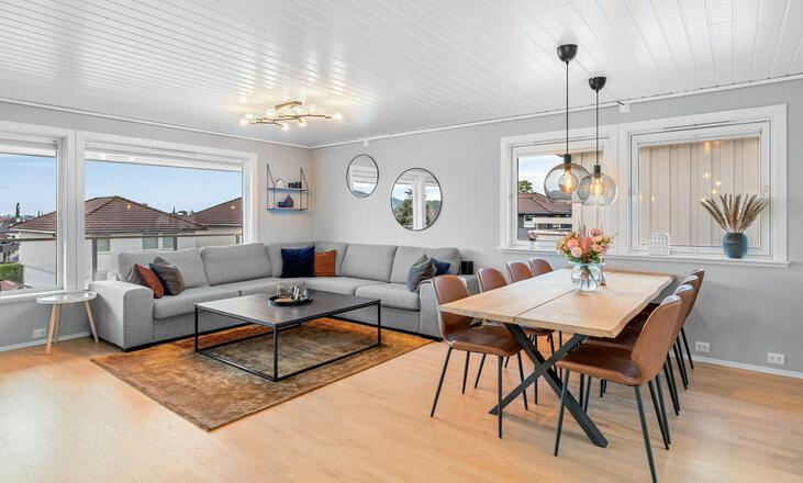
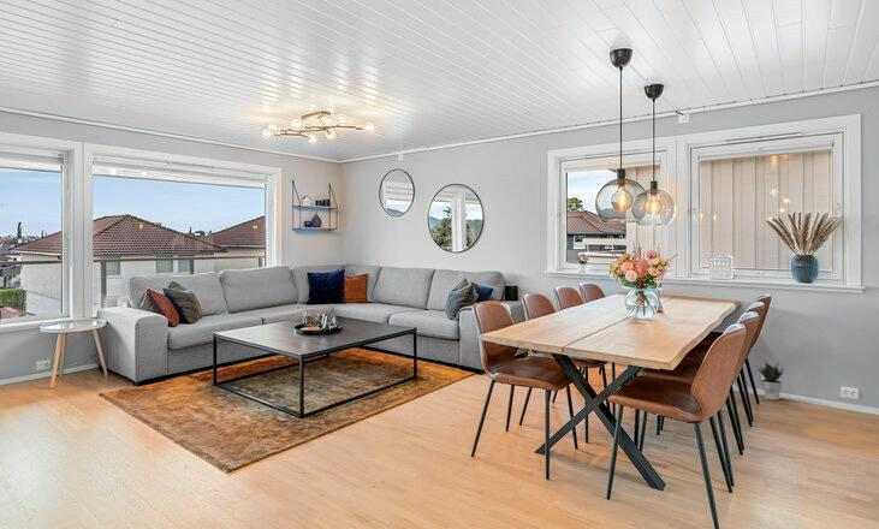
+ potted plant [755,361,785,402]
